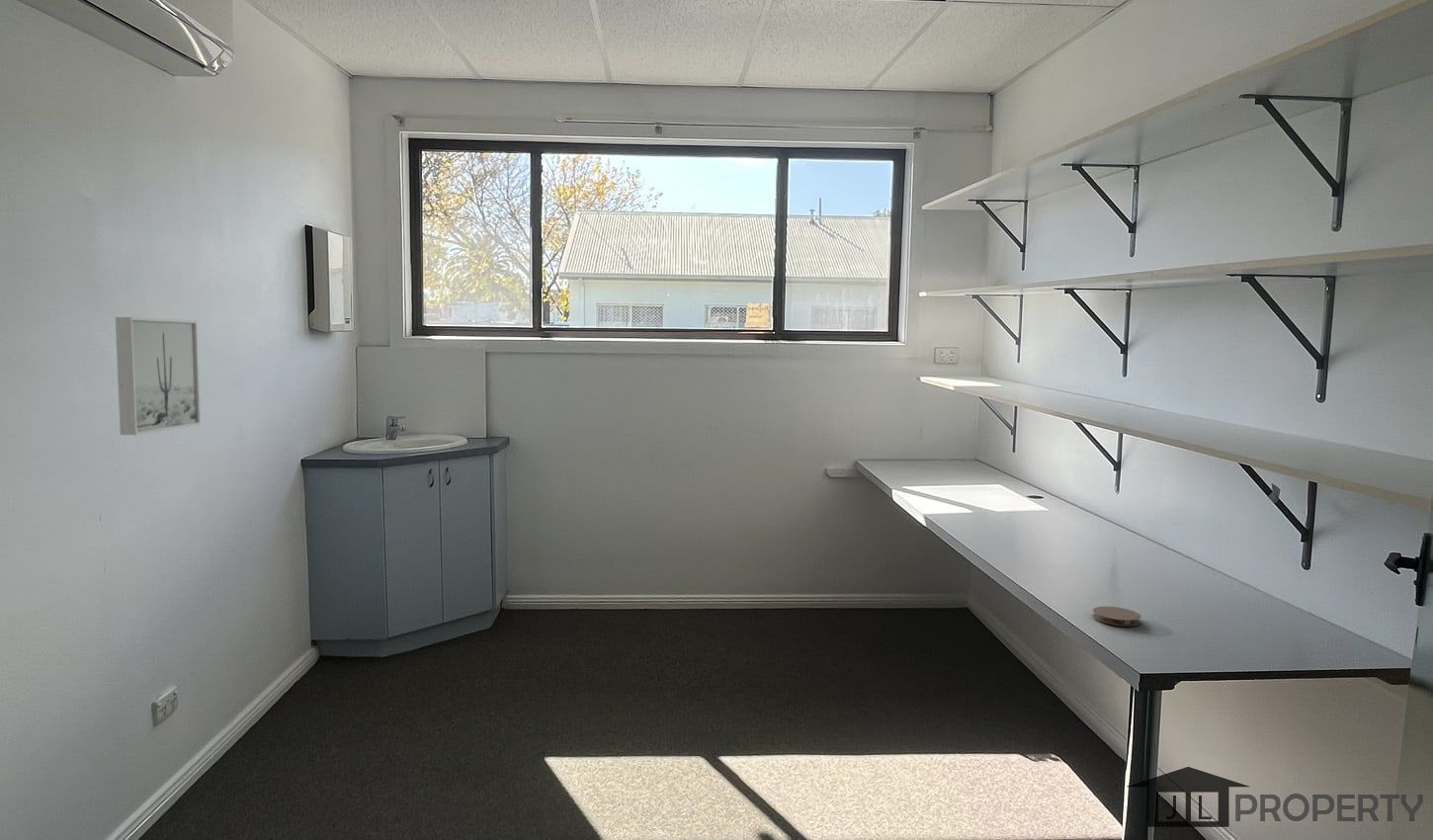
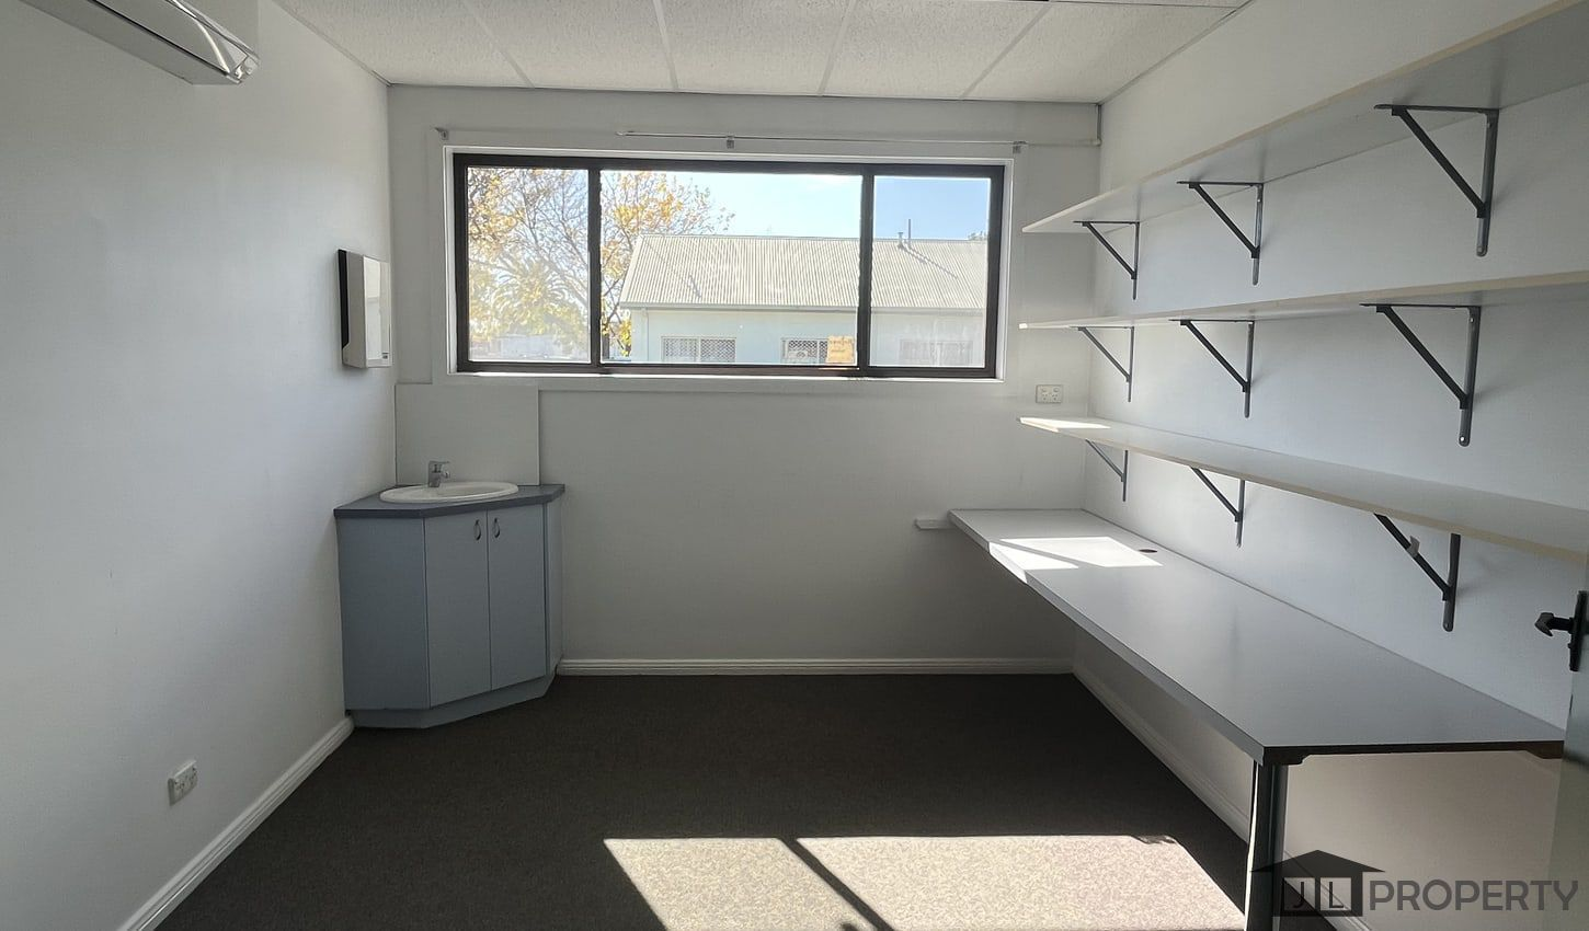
- coaster [1092,606,1141,628]
- wall art [115,316,202,436]
